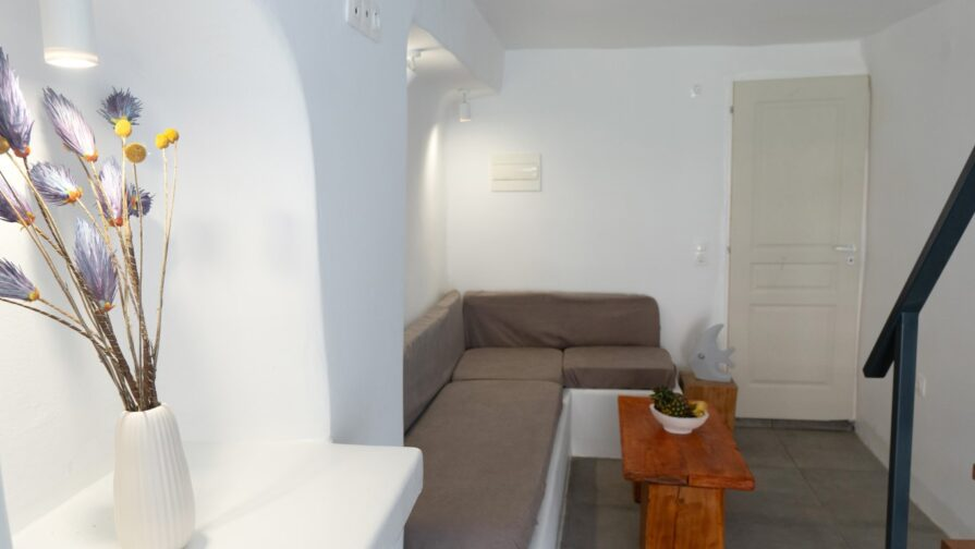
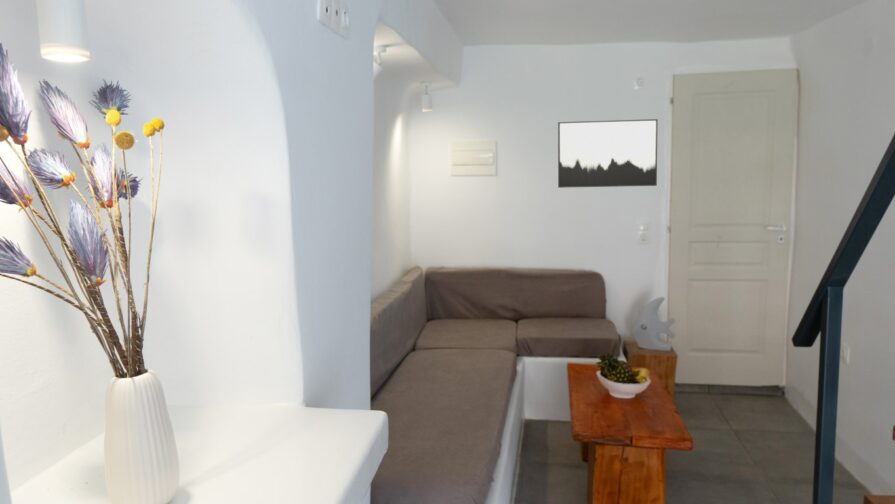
+ wall art [557,118,659,189]
